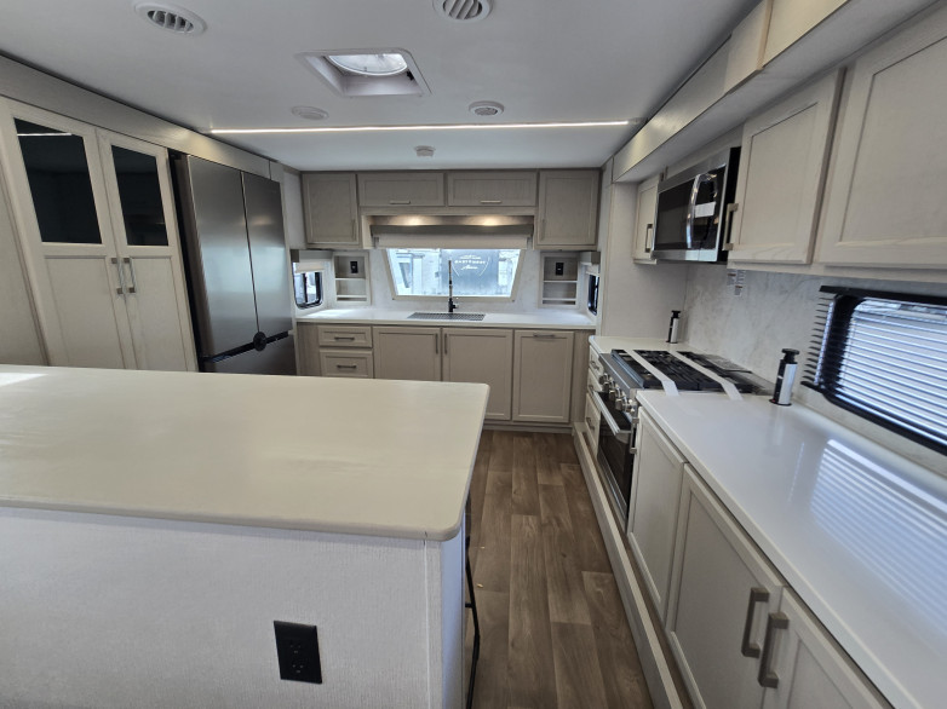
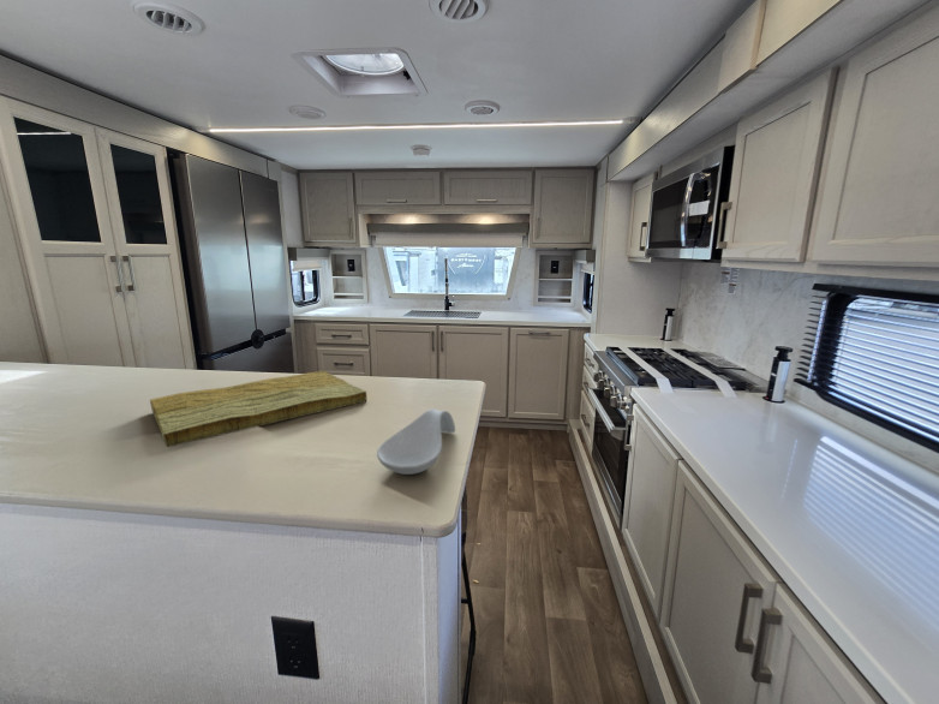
+ spoon rest [376,407,456,476]
+ cutting board [149,370,367,448]
